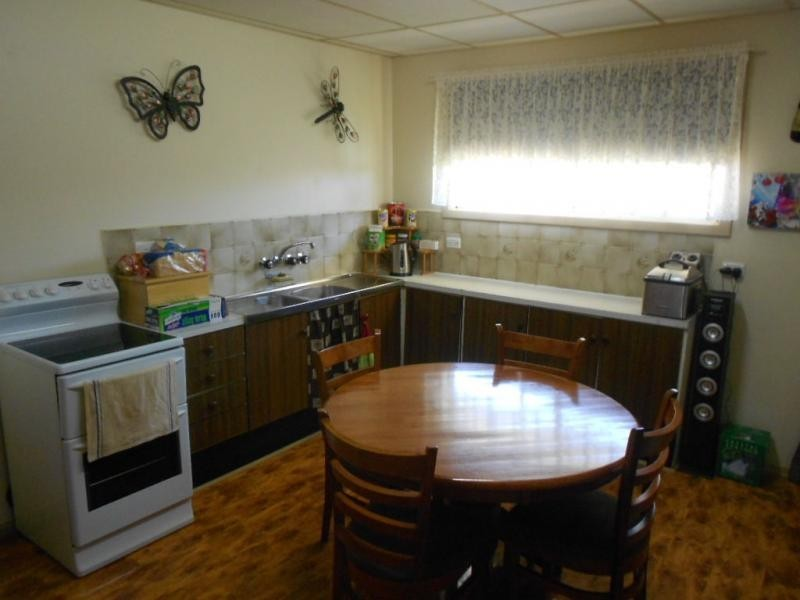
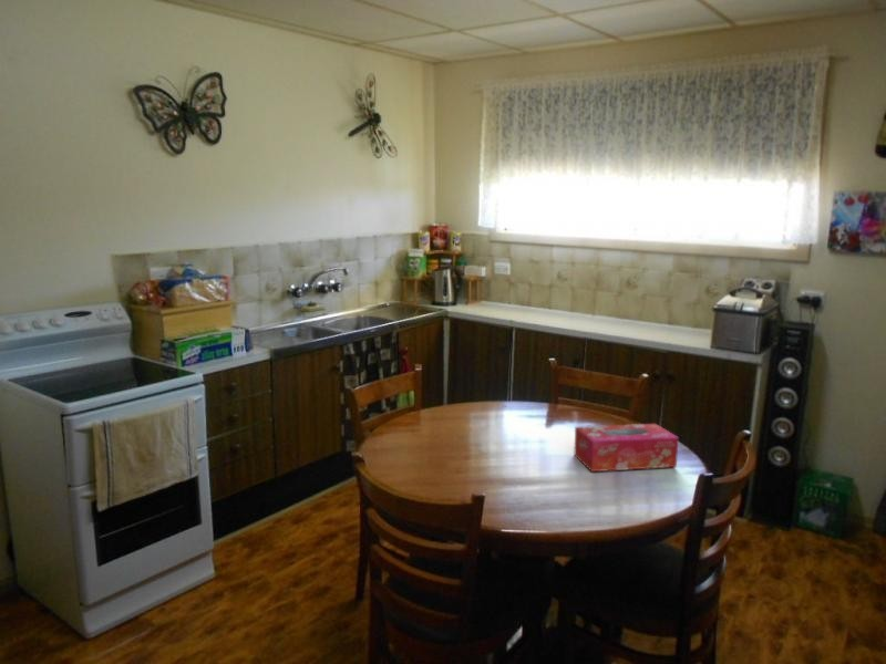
+ tissue box [573,423,680,473]
